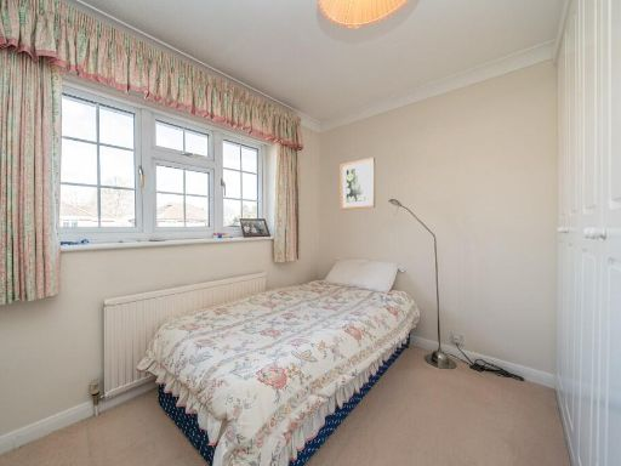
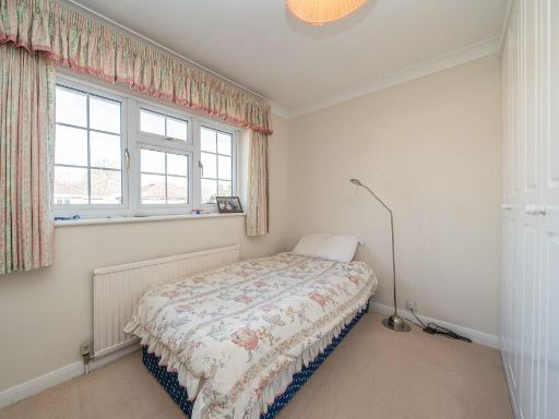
- wall art [340,157,376,211]
